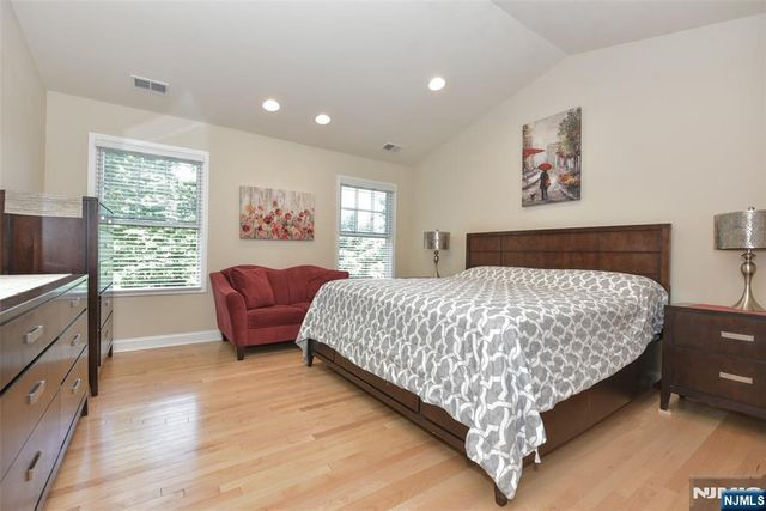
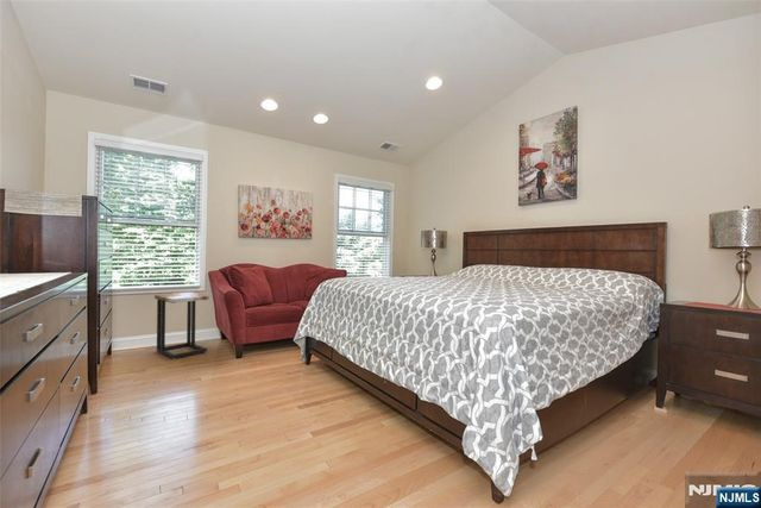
+ side table [153,291,210,360]
